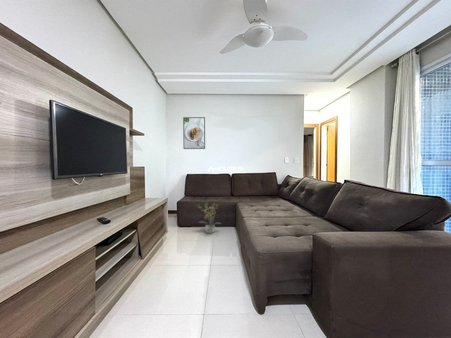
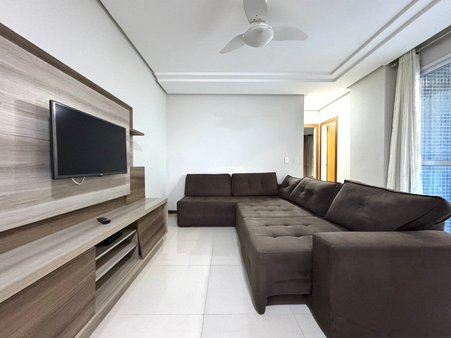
- potted plant [195,202,222,234]
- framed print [182,116,206,150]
